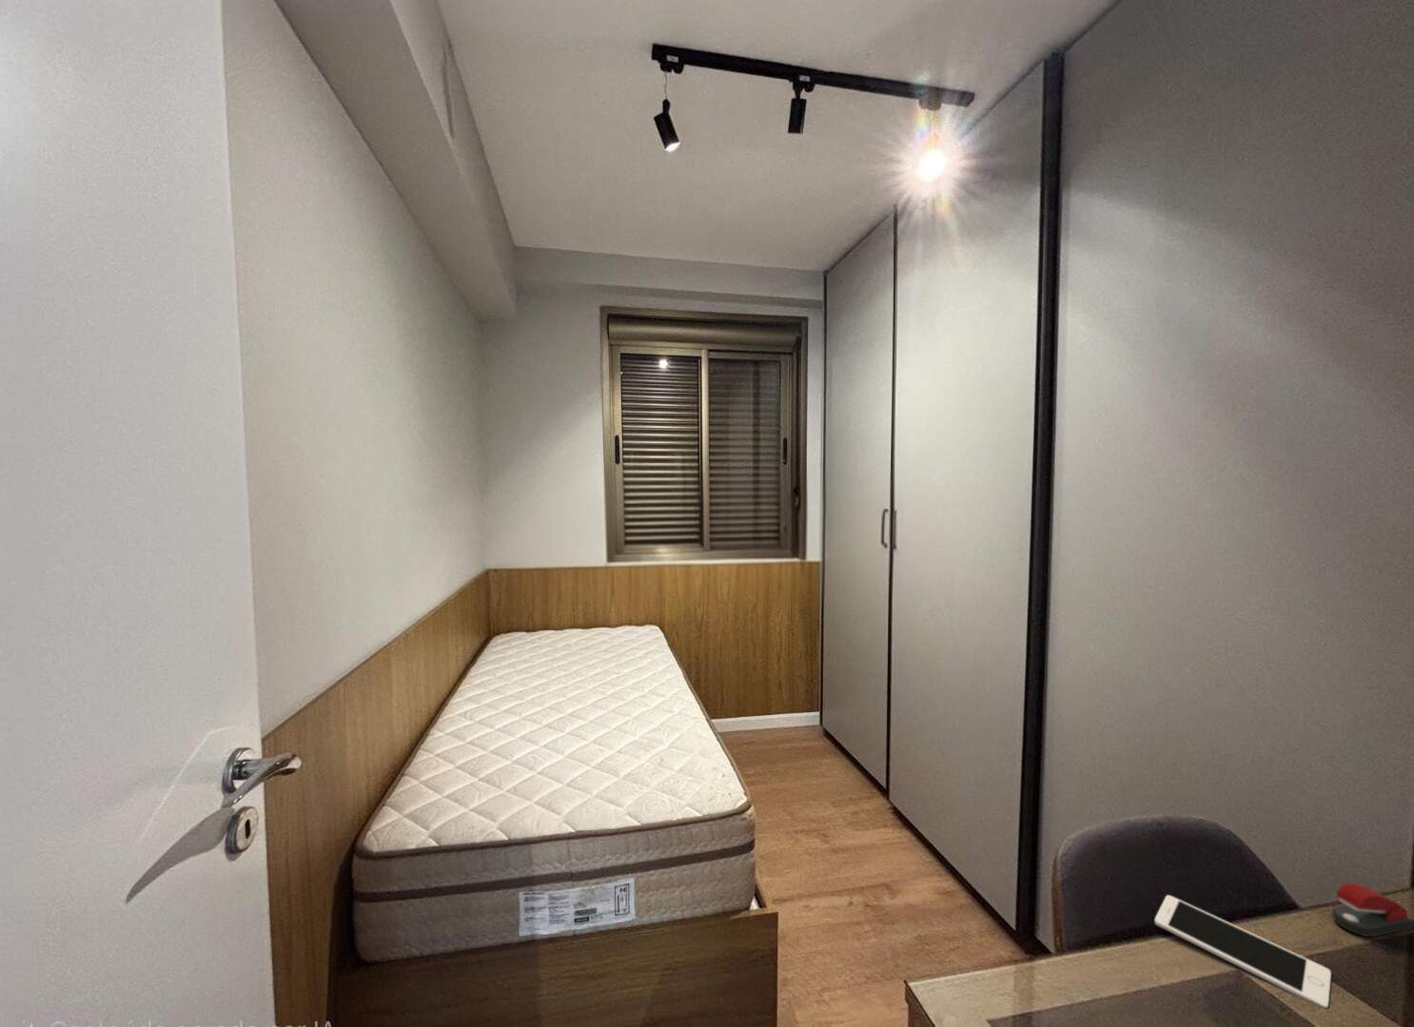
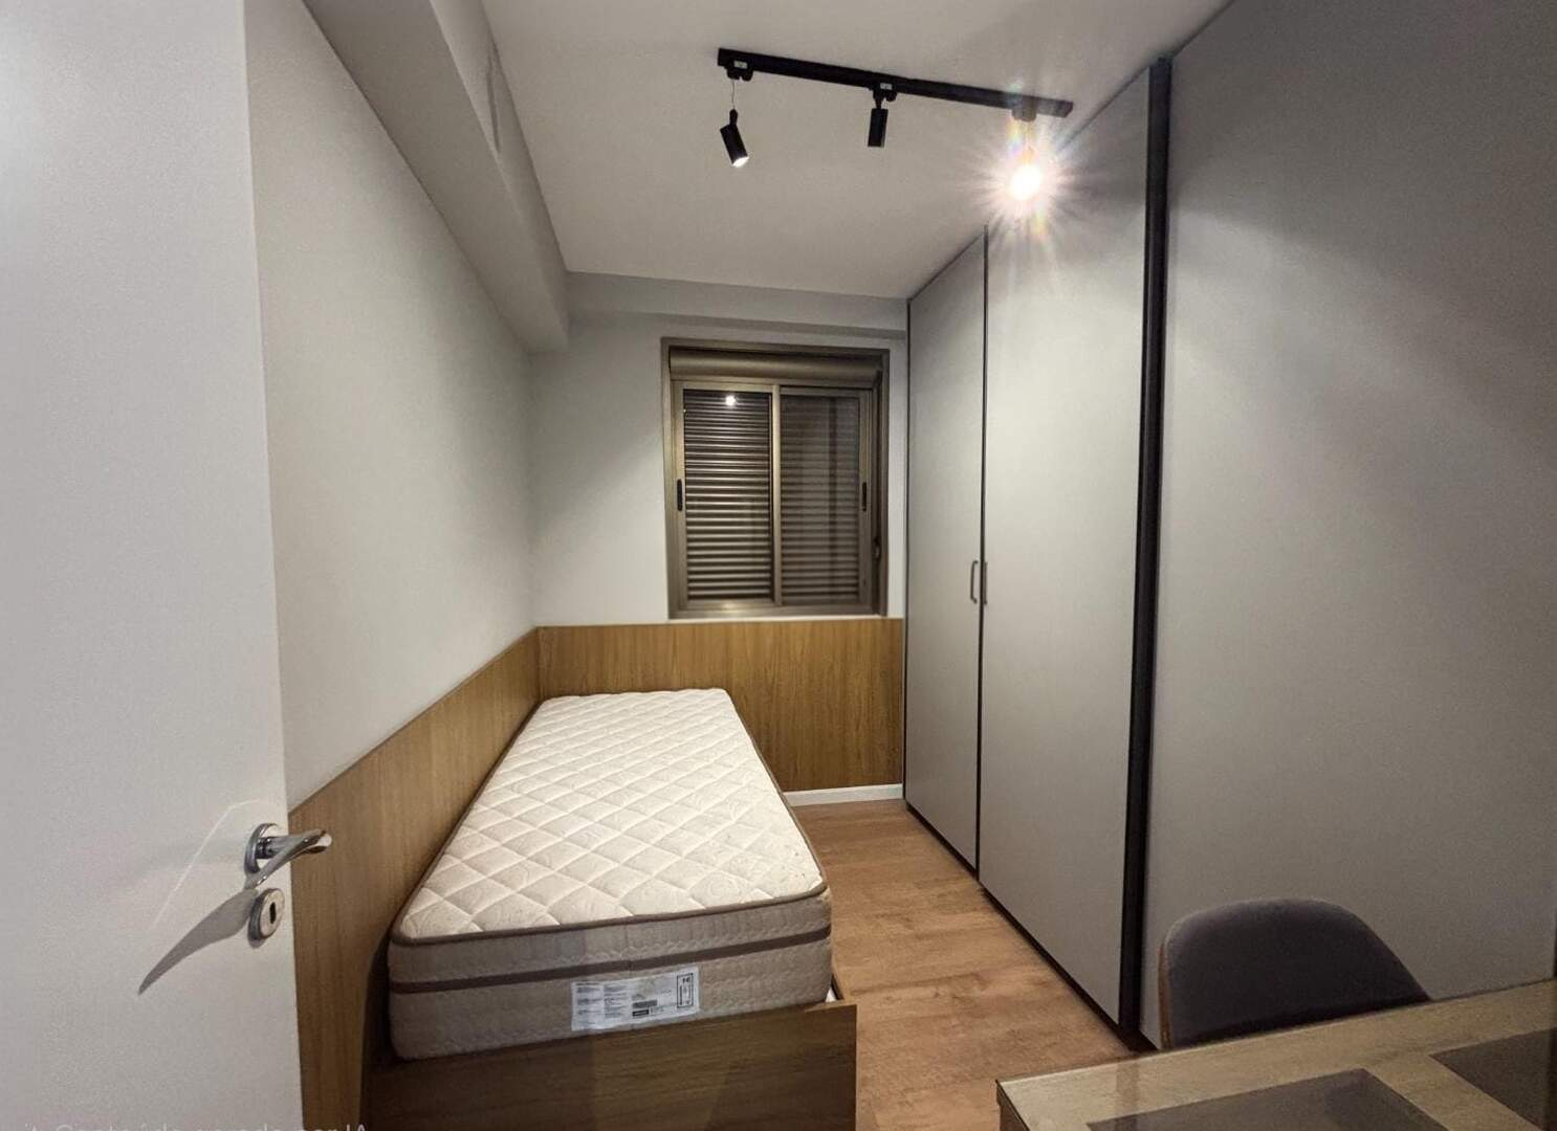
- cell phone [1154,894,1332,1009]
- stapler [1332,882,1414,938]
